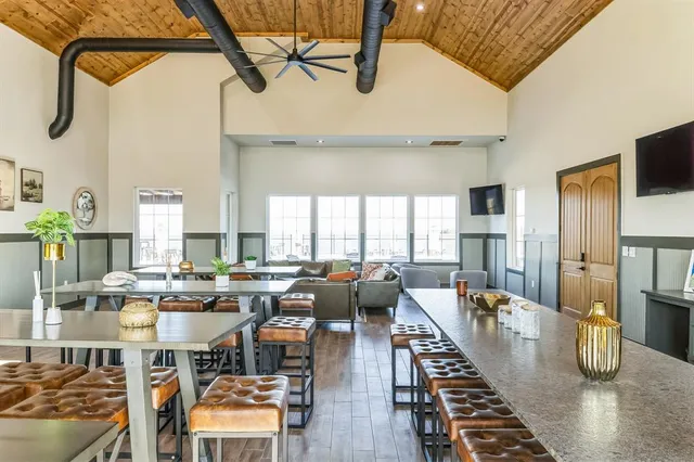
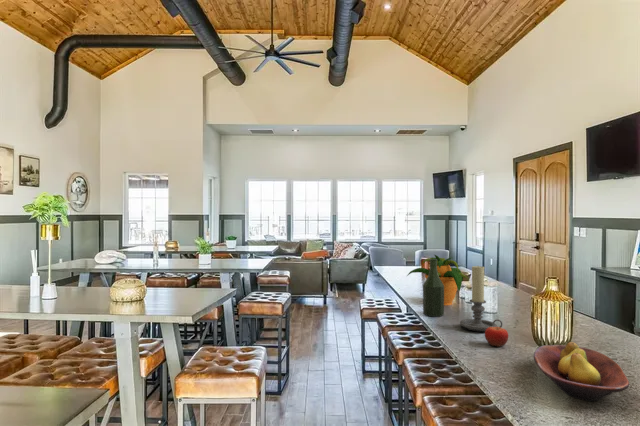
+ fruit [484,323,509,348]
+ candle holder [459,265,503,333]
+ potted plant [406,254,469,306]
+ fruit bowl [533,341,630,402]
+ bottle [422,259,445,318]
